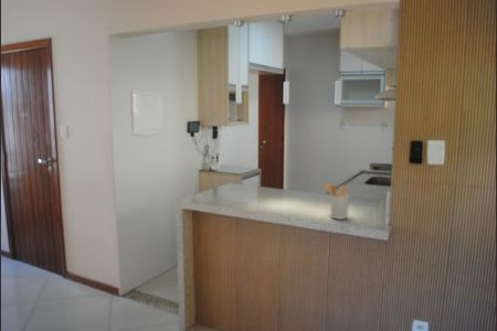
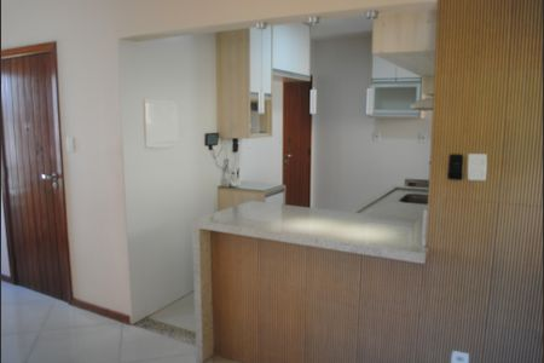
- utensil holder [320,182,350,221]
